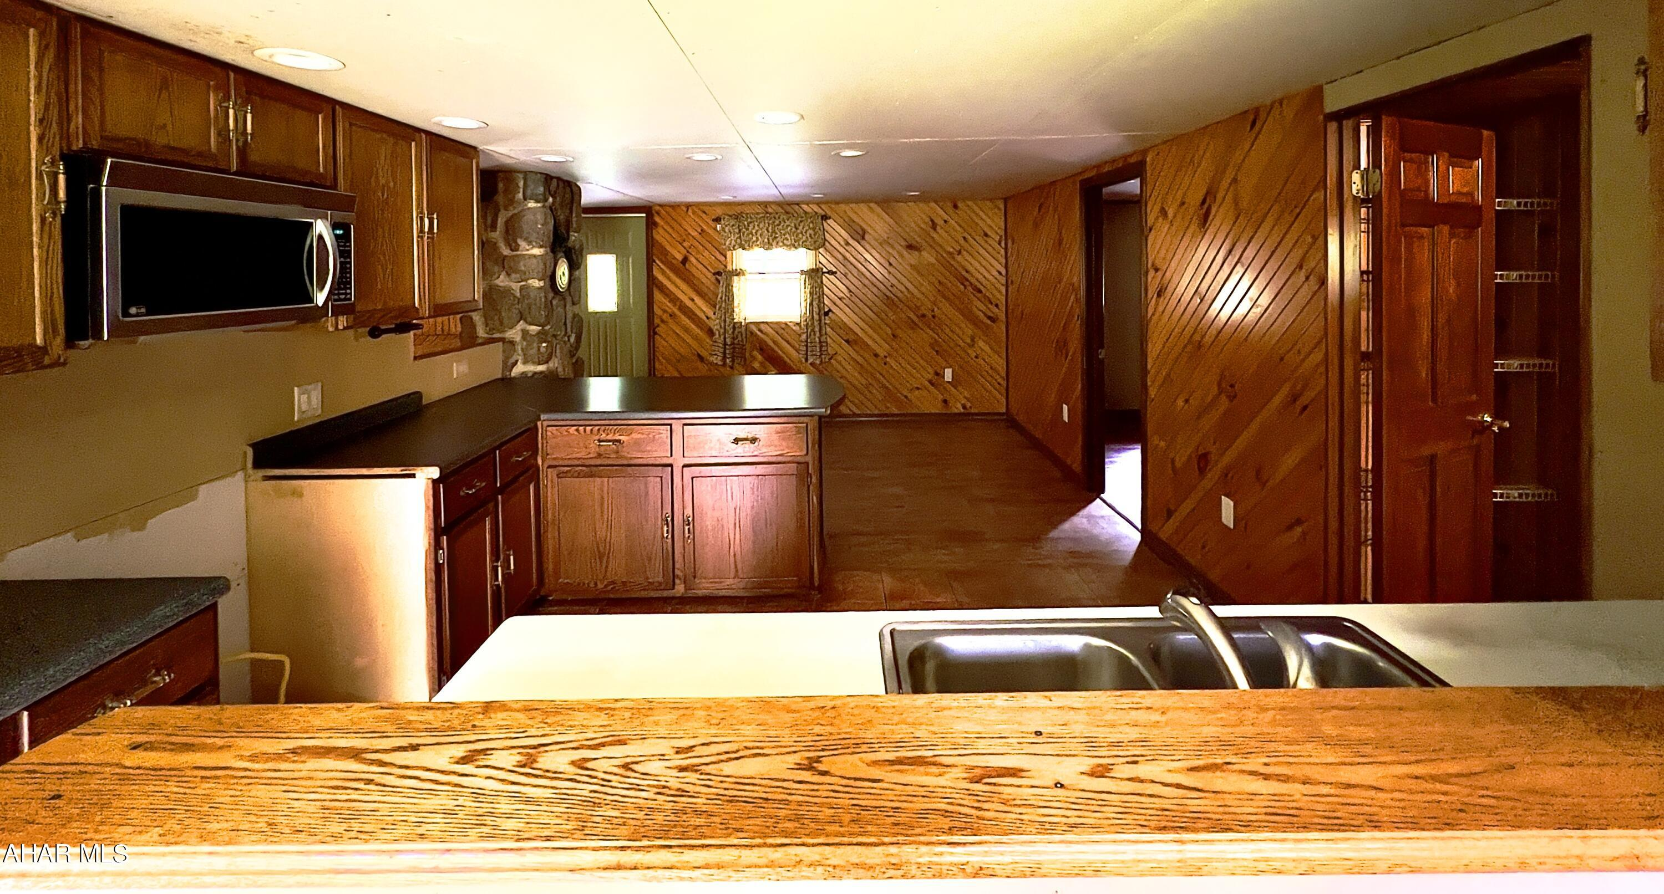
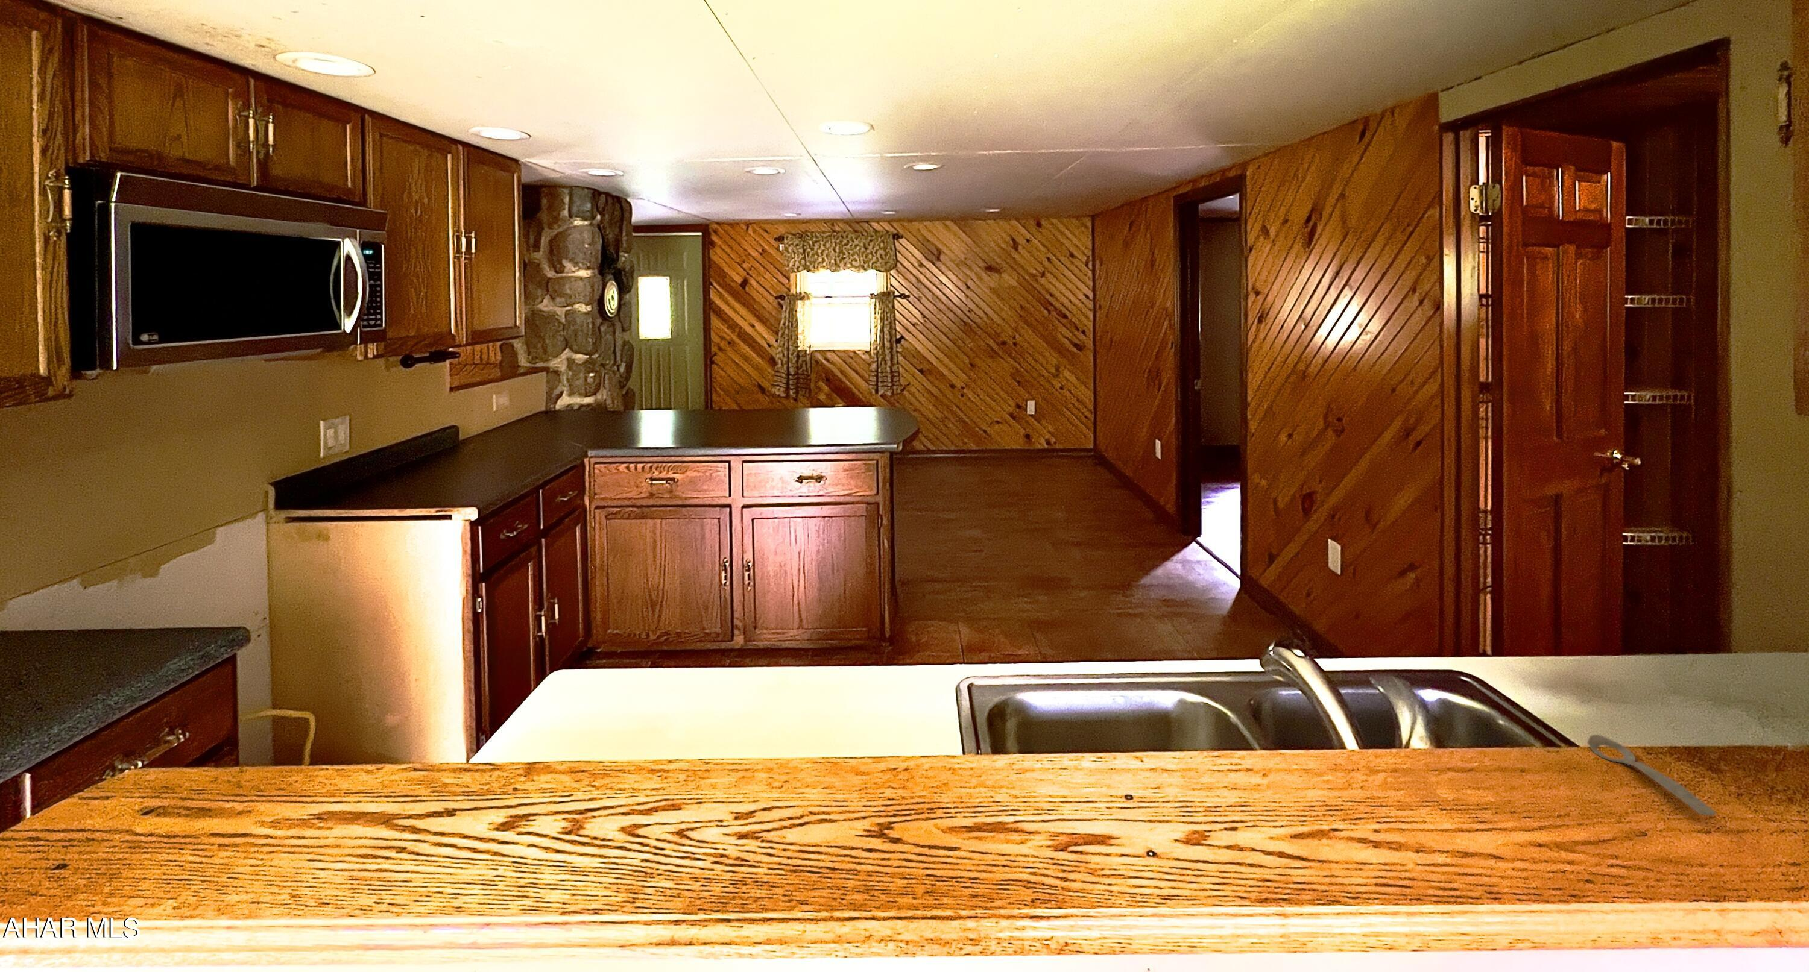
+ spoon [1586,734,1717,816]
